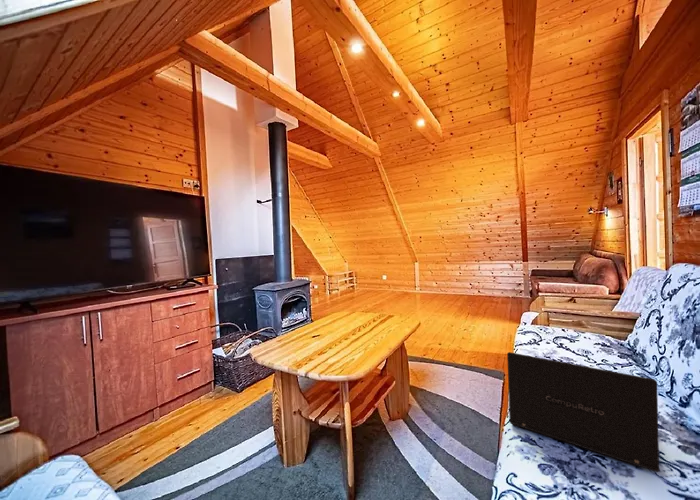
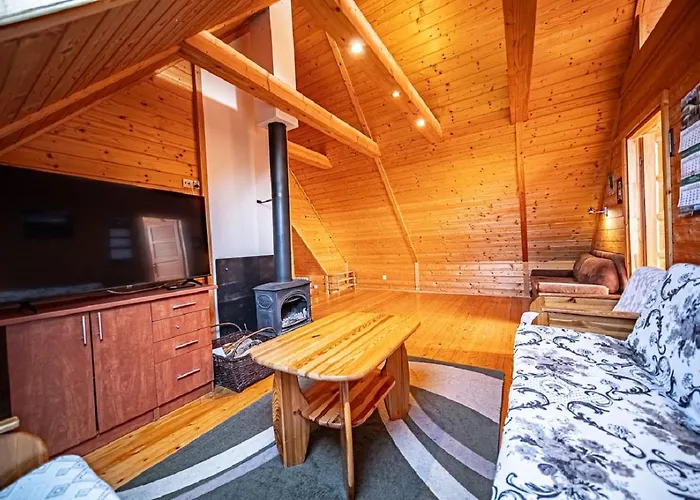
- laptop [506,351,661,473]
